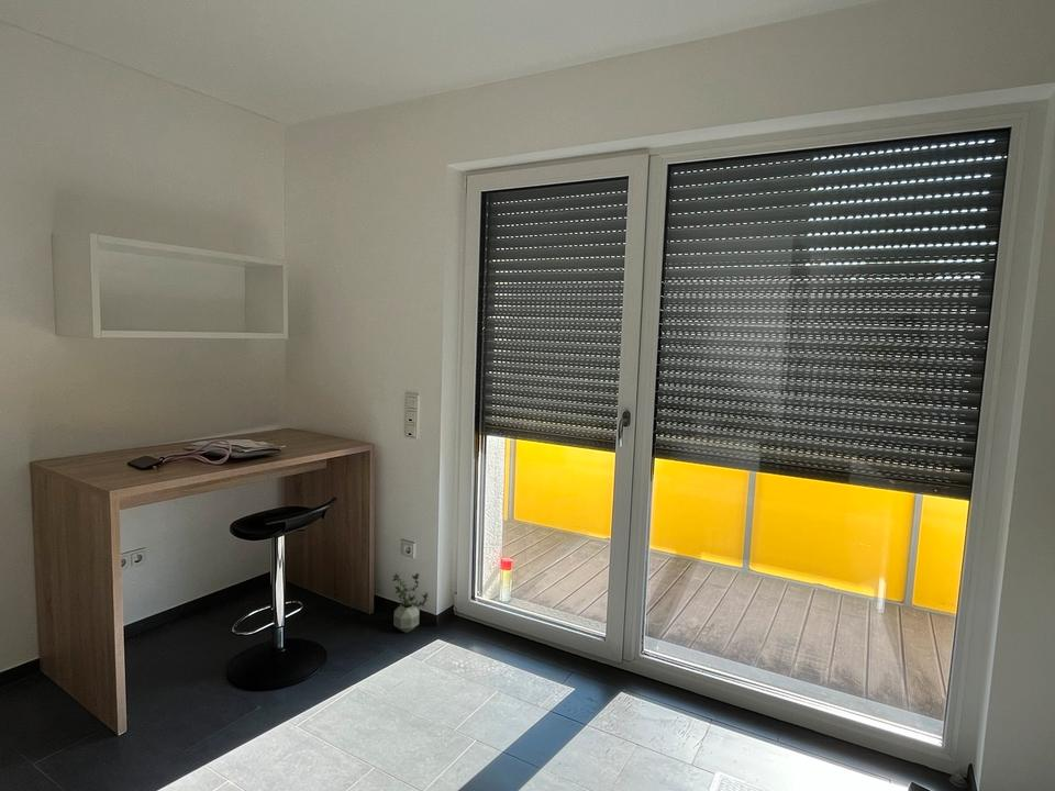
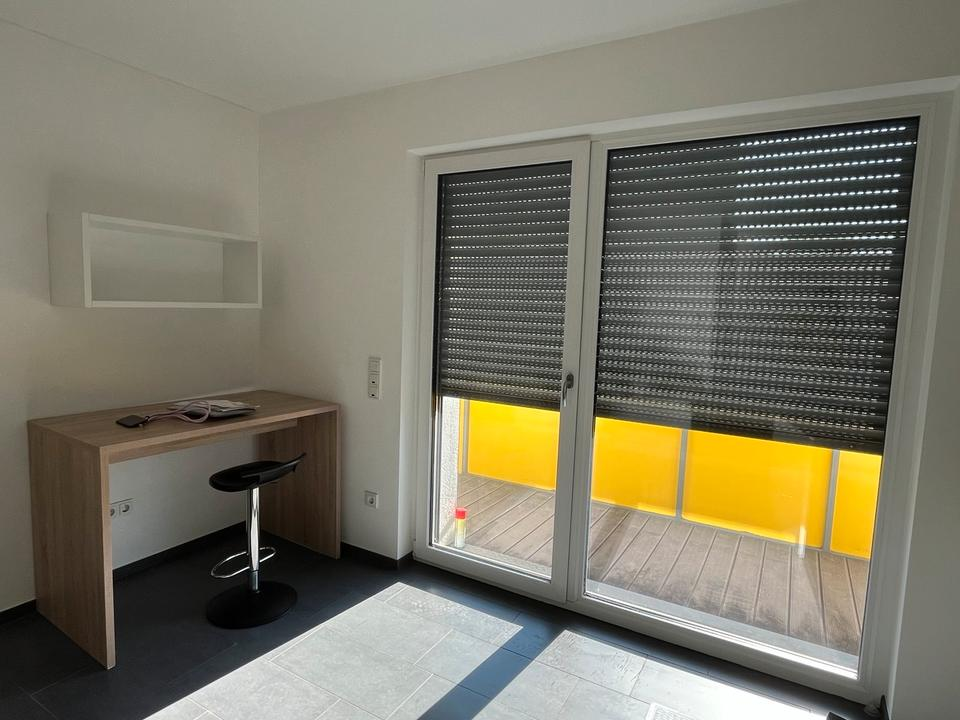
- potted plant [391,571,430,634]
